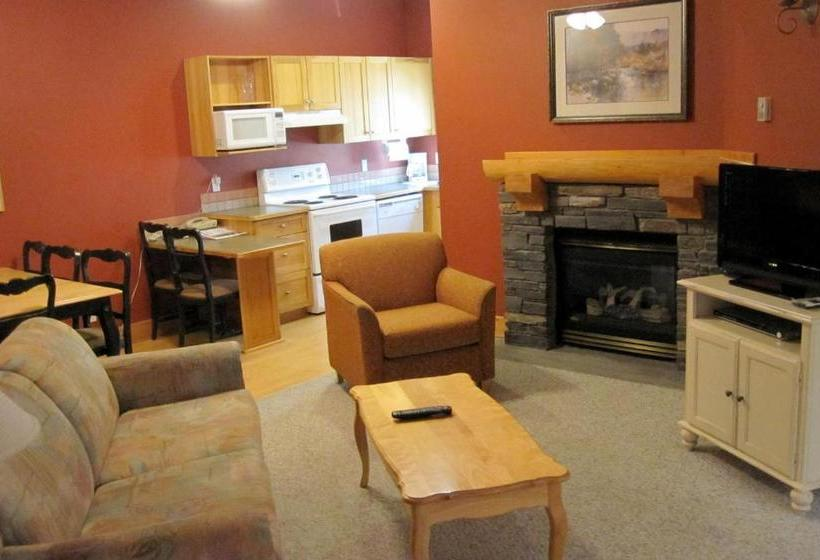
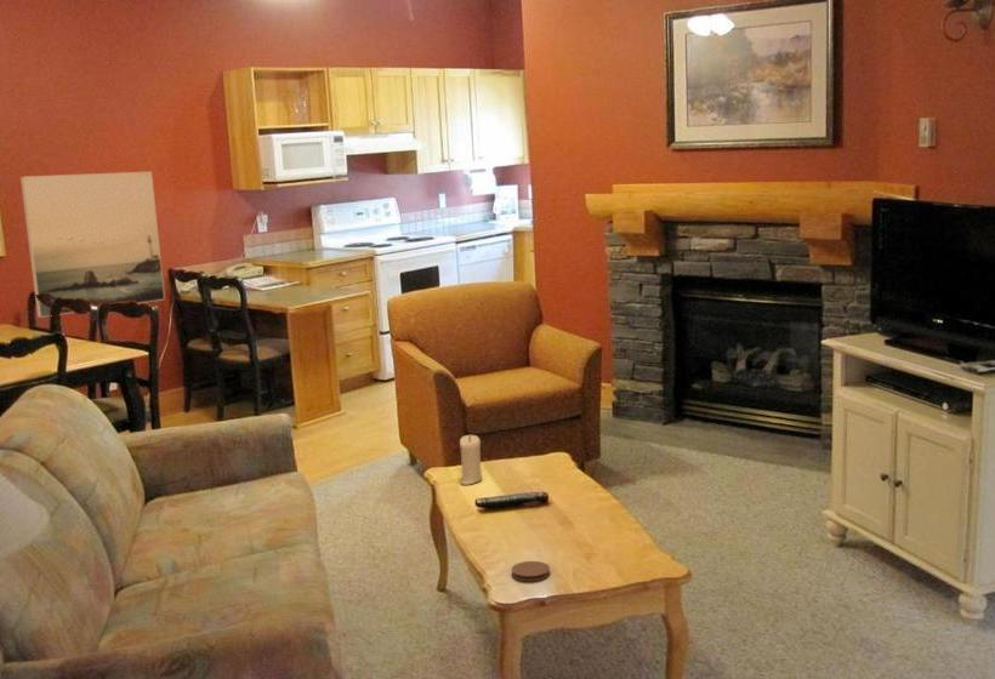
+ coaster [510,560,551,582]
+ candle [459,434,483,486]
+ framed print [19,170,166,319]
